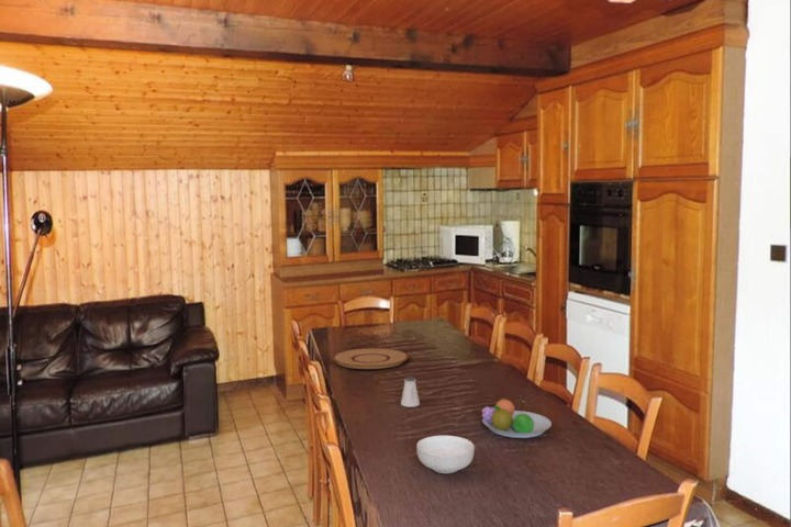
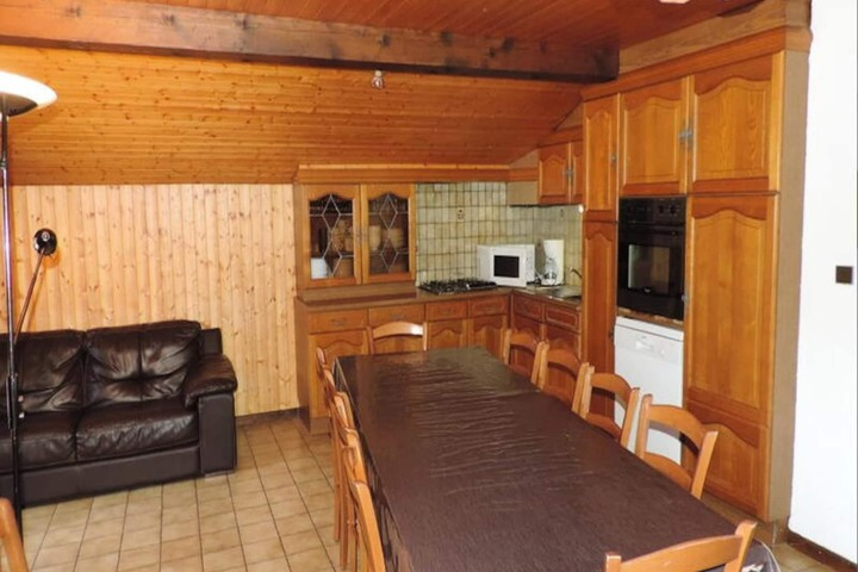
- plate [332,347,410,370]
- fruit bowl [480,397,553,439]
- saltshaker [400,375,421,408]
- cereal bowl [415,435,476,474]
